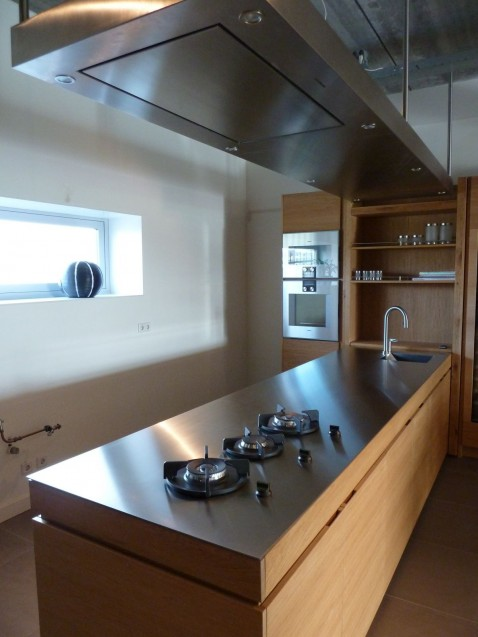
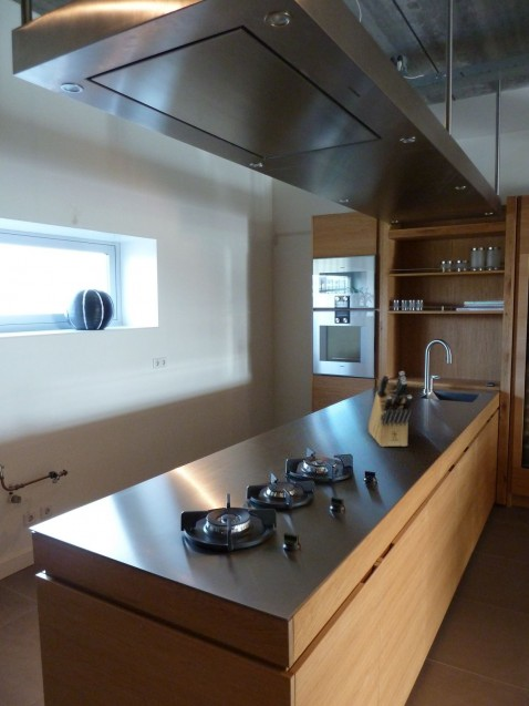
+ knife block [367,370,414,448]
